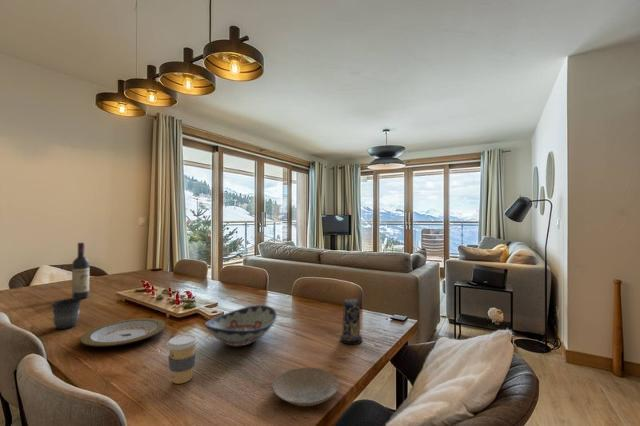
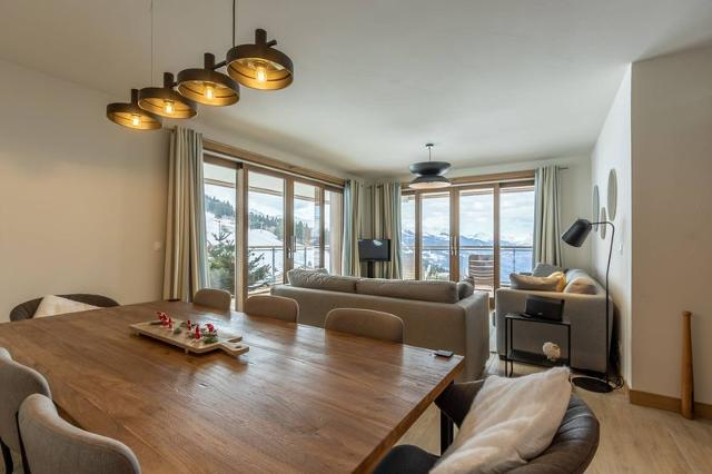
- candle [340,298,363,345]
- plate [79,317,167,348]
- plate [271,366,340,407]
- coffee cup [165,334,200,385]
- decorative bowl [204,304,278,347]
- wine bottle [71,241,90,300]
- mug [50,298,82,330]
